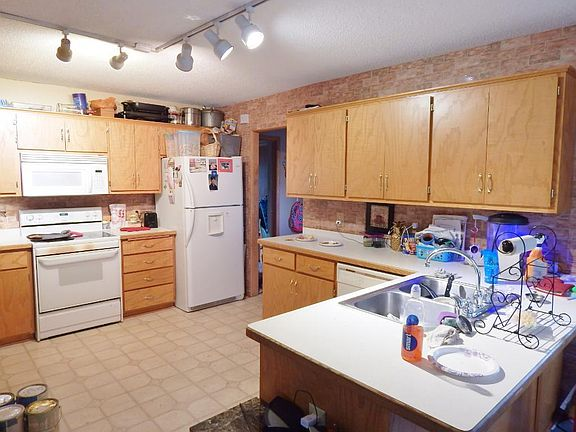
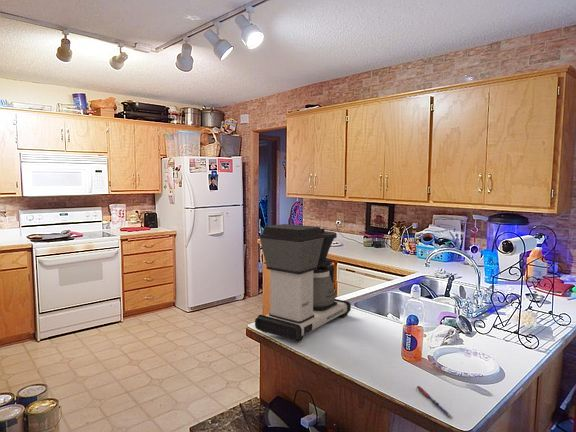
+ coffee maker [254,223,352,343]
+ pen [415,385,453,419]
